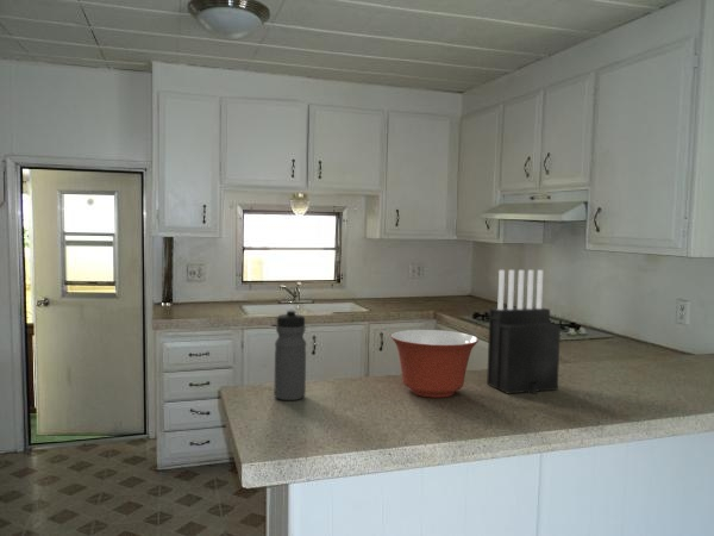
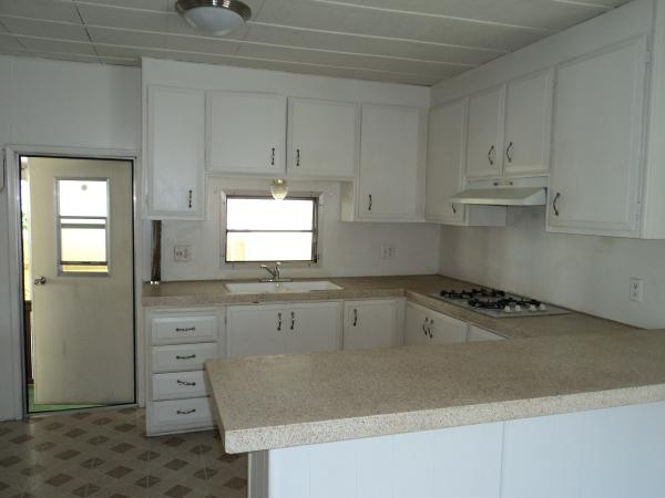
- knife block [486,269,562,395]
- mixing bowl [389,329,480,399]
- water bottle [273,308,307,401]
